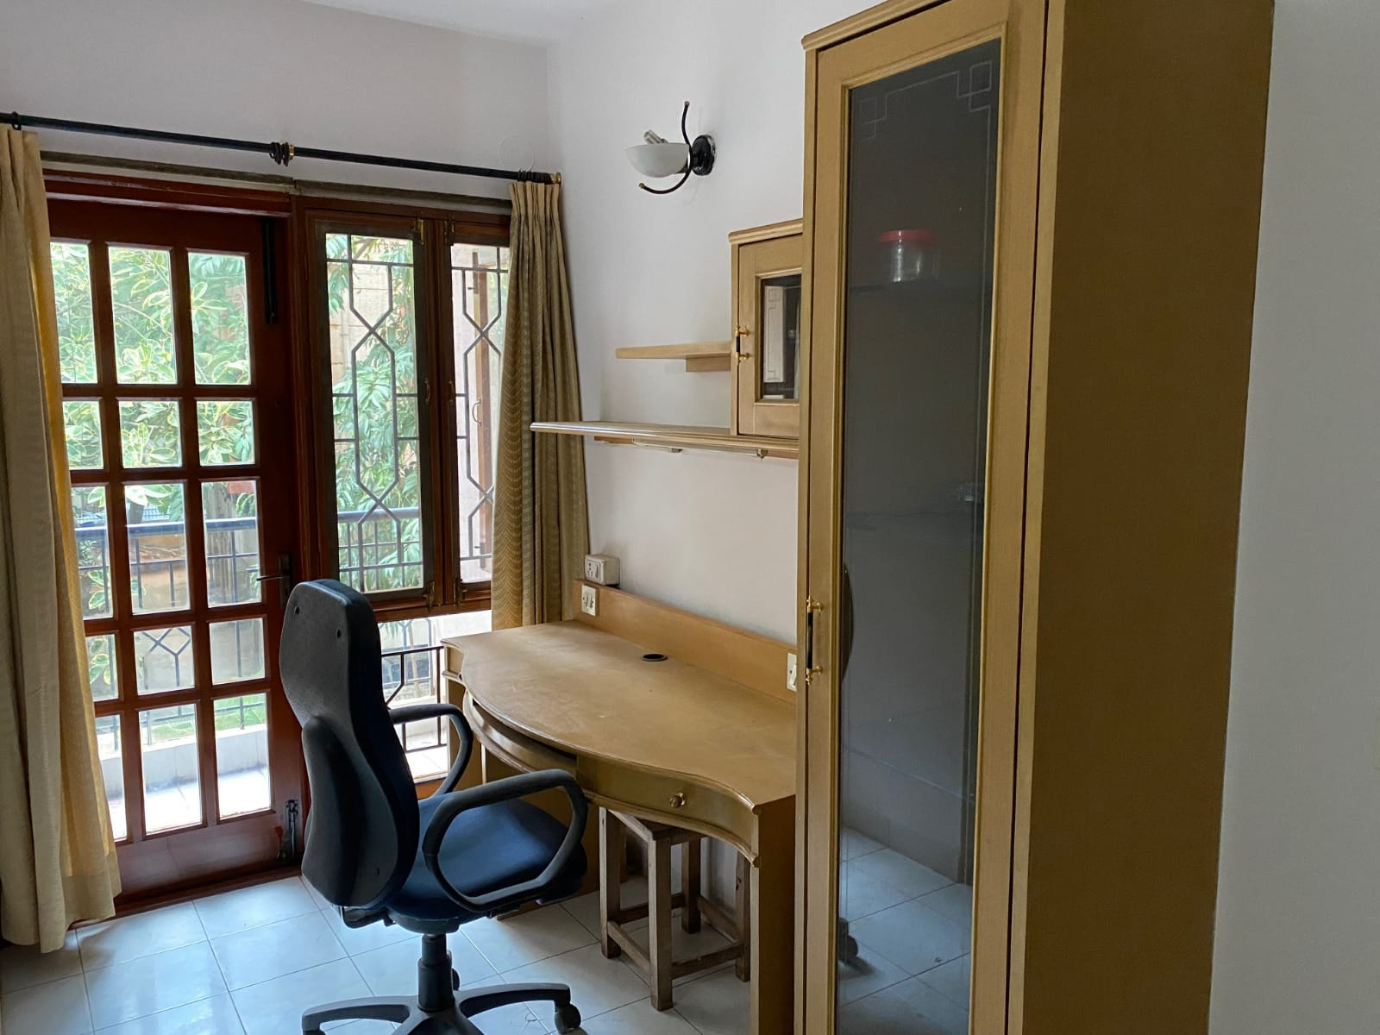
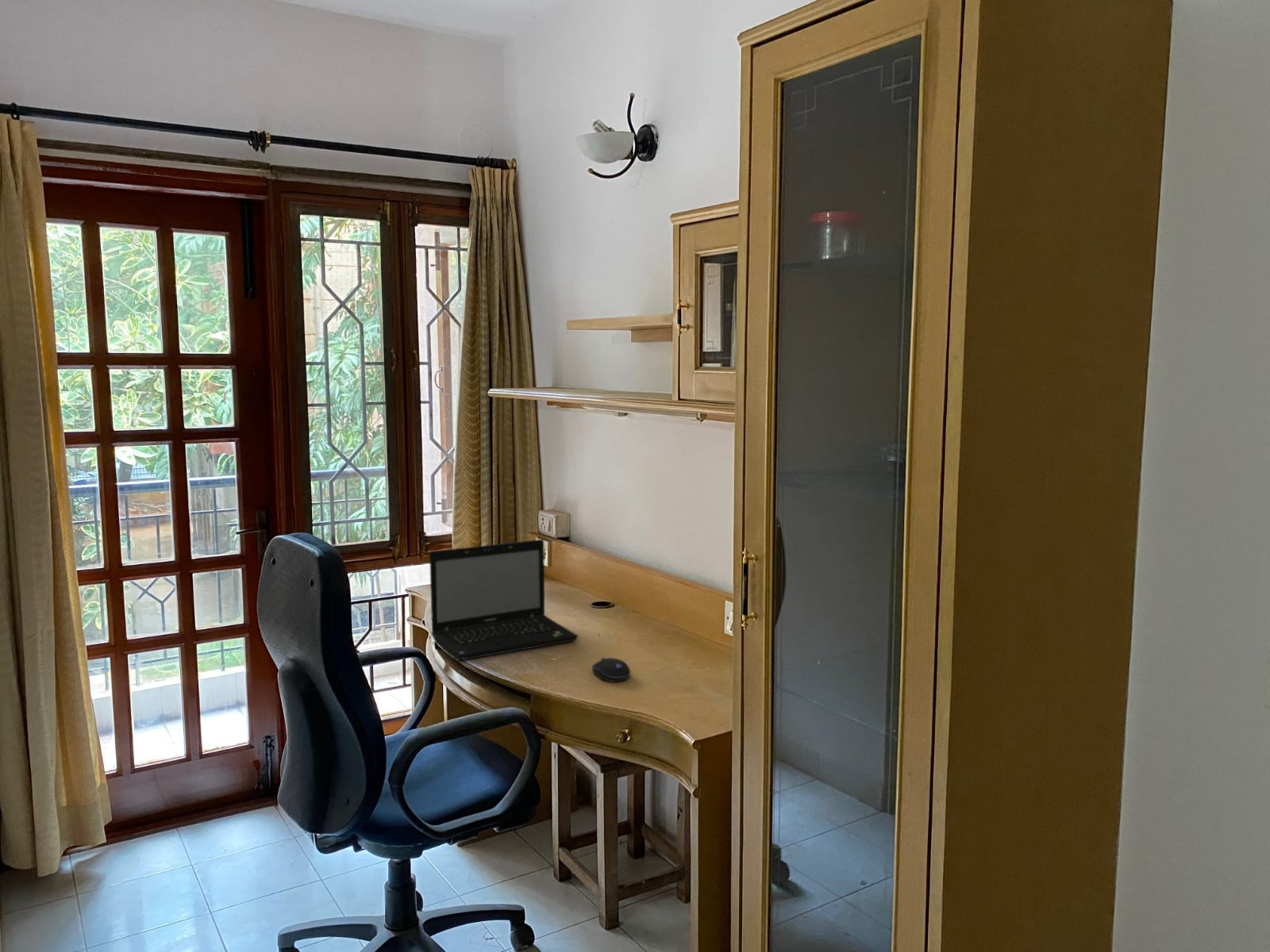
+ laptop [429,539,579,662]
+ computer mouse [591,657,631,683]
